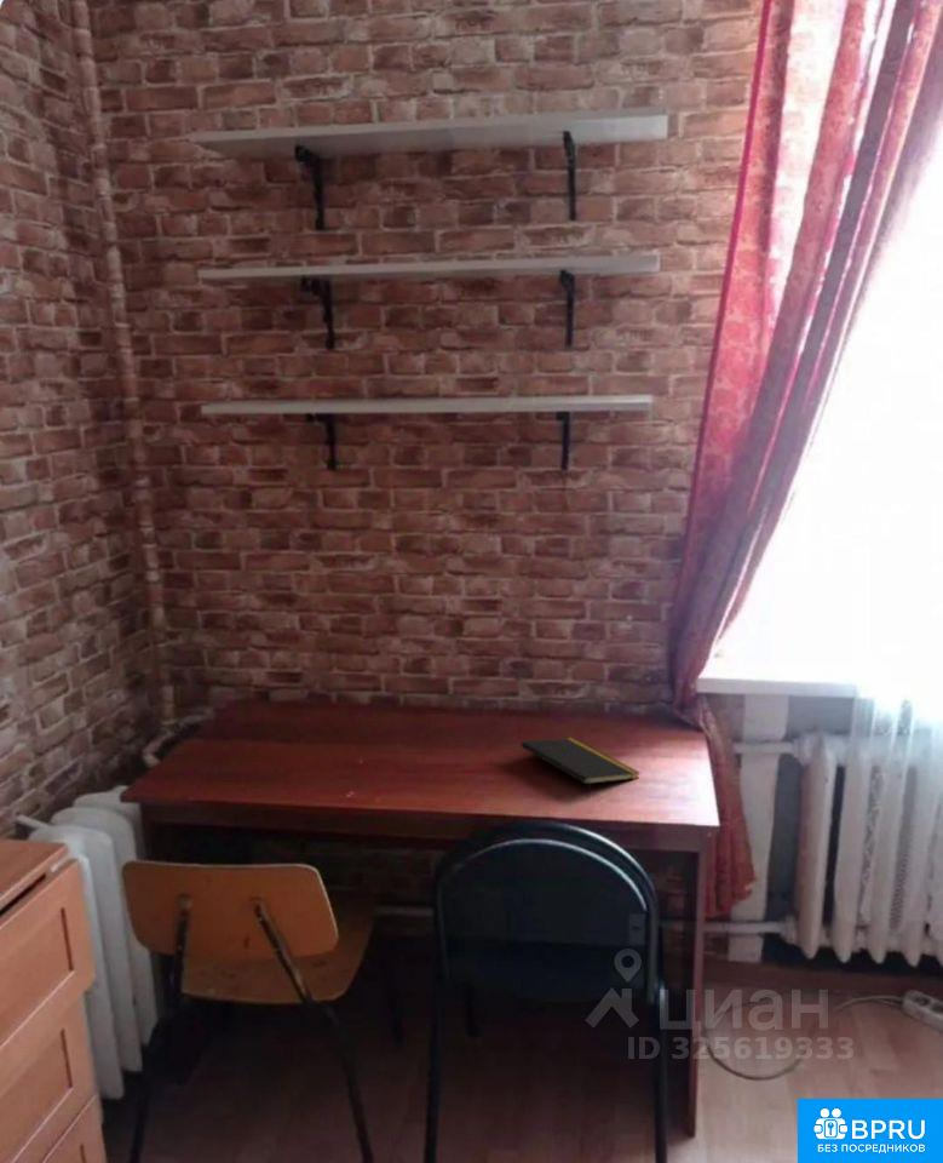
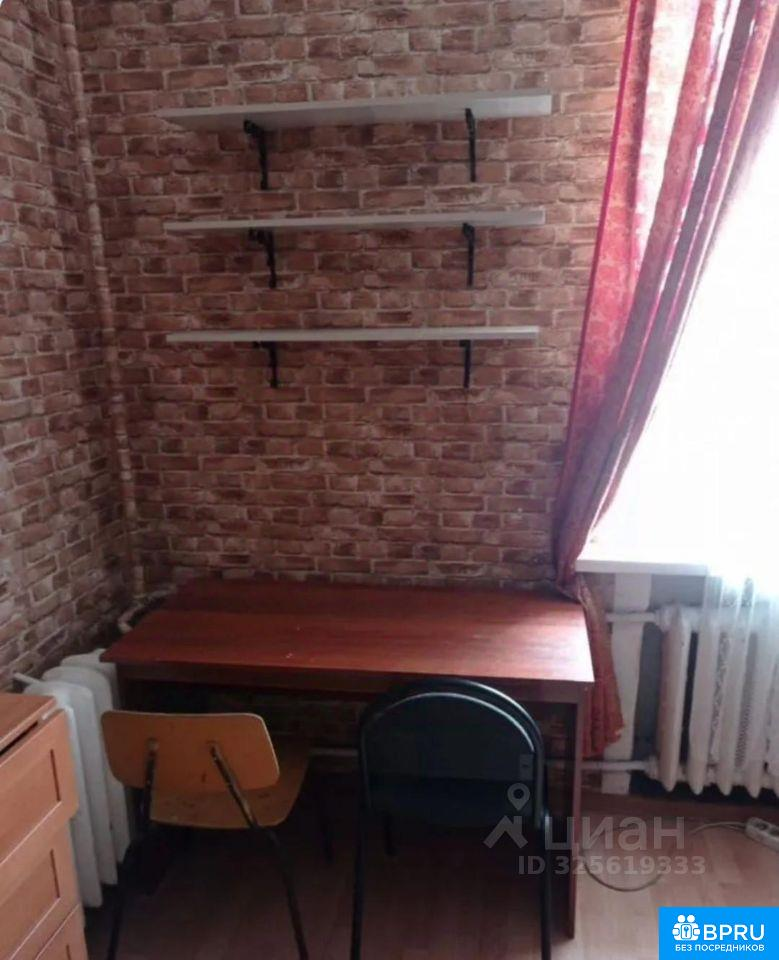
- notepad [521,737,642,800]
